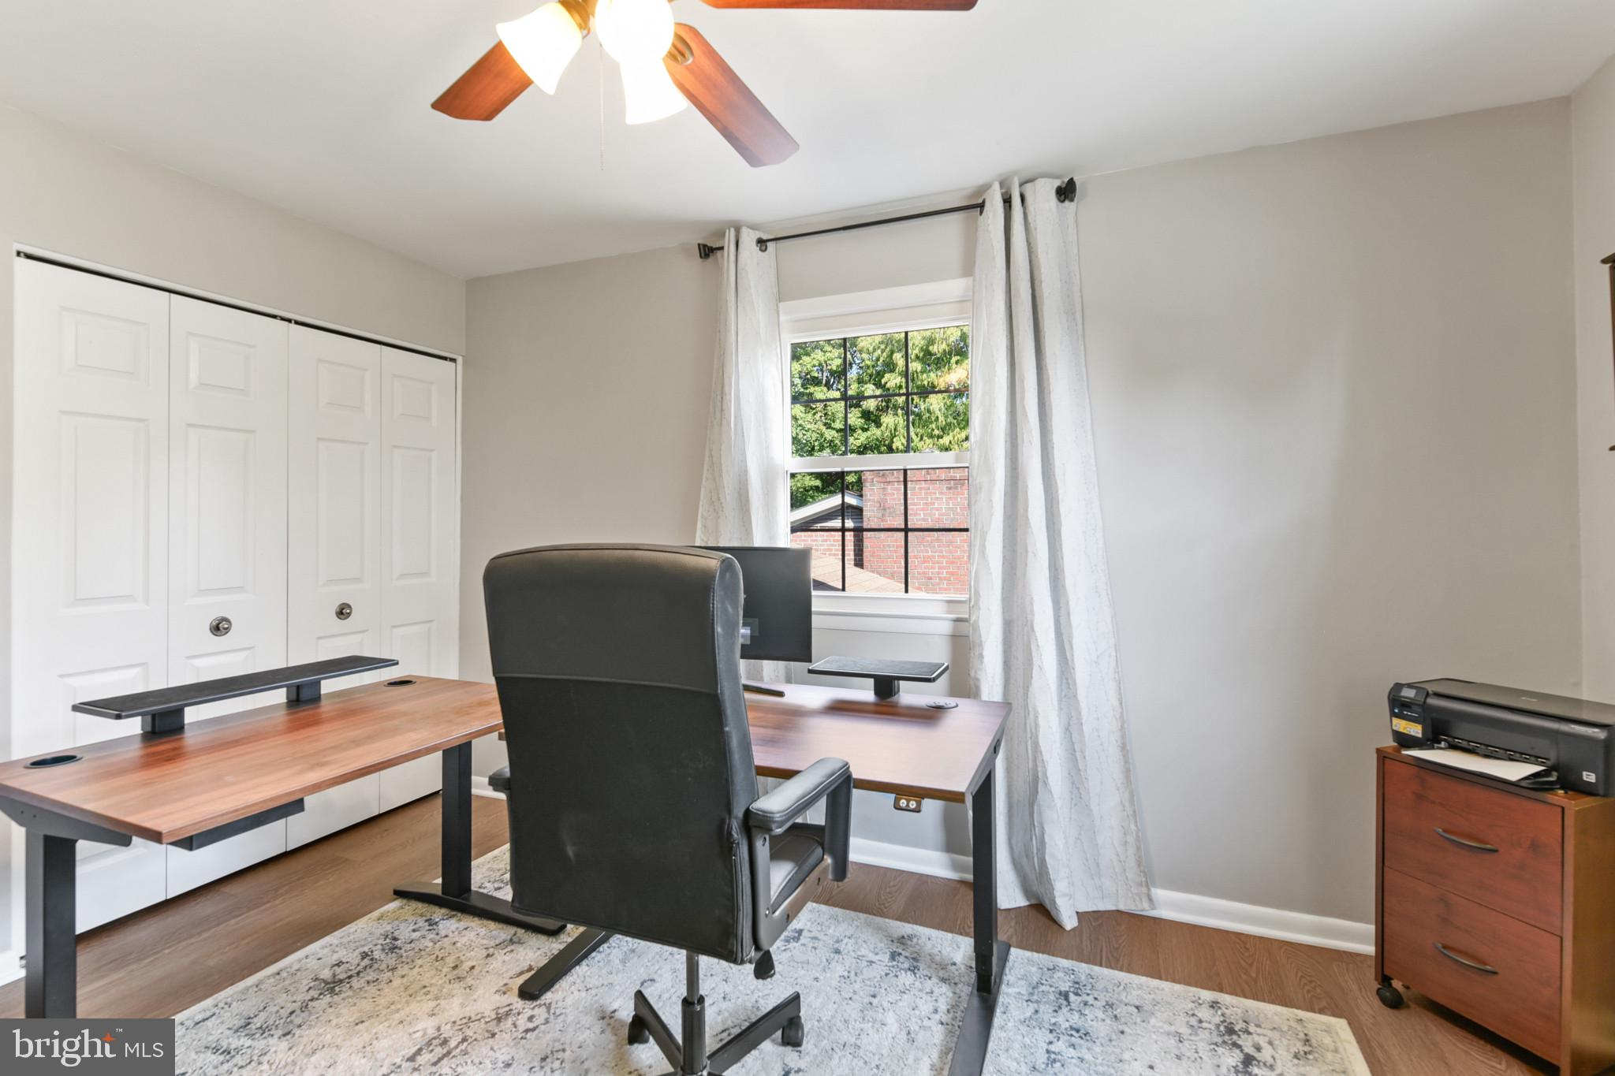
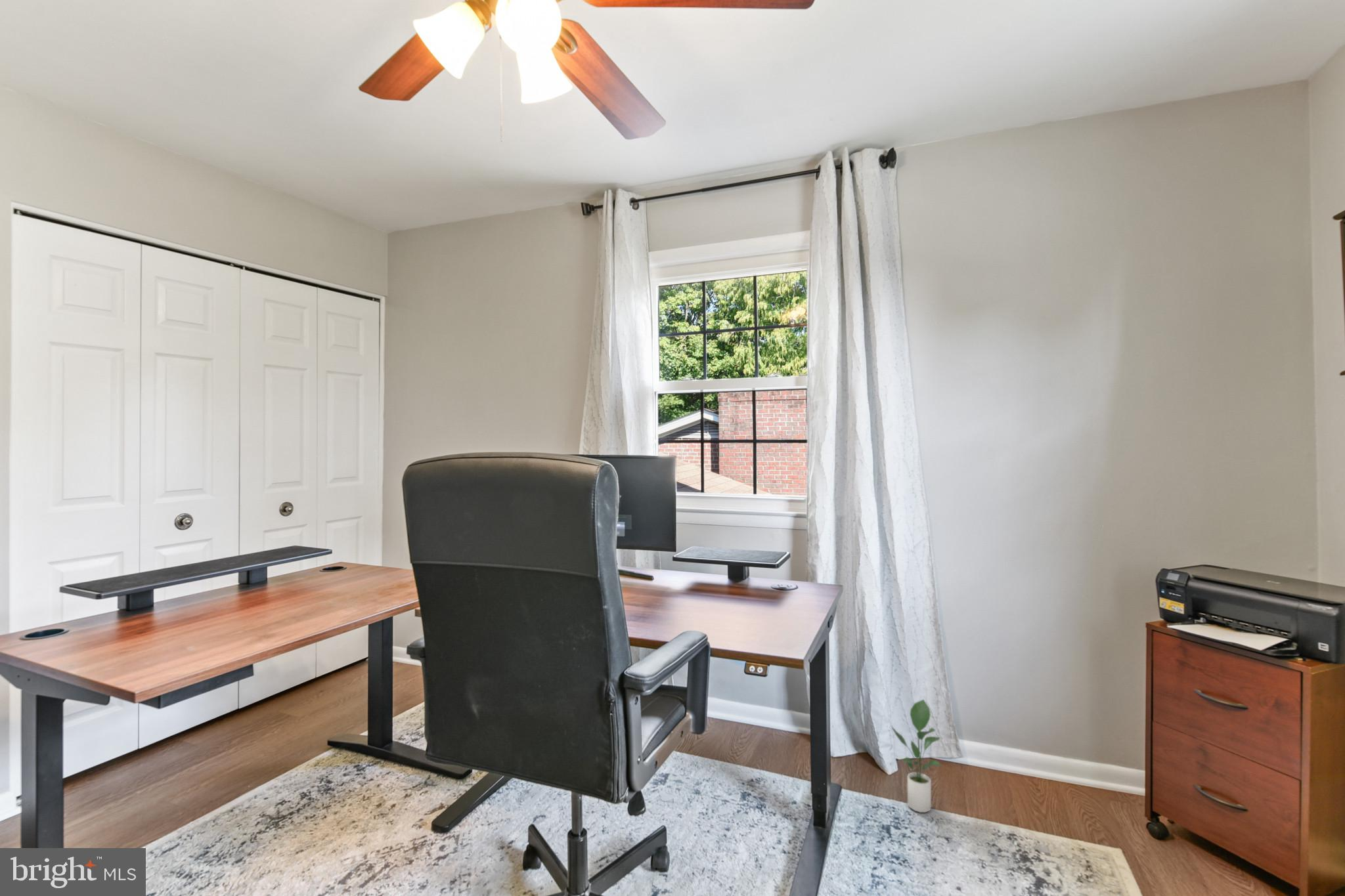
+ potted plant [891,698,943,813]
